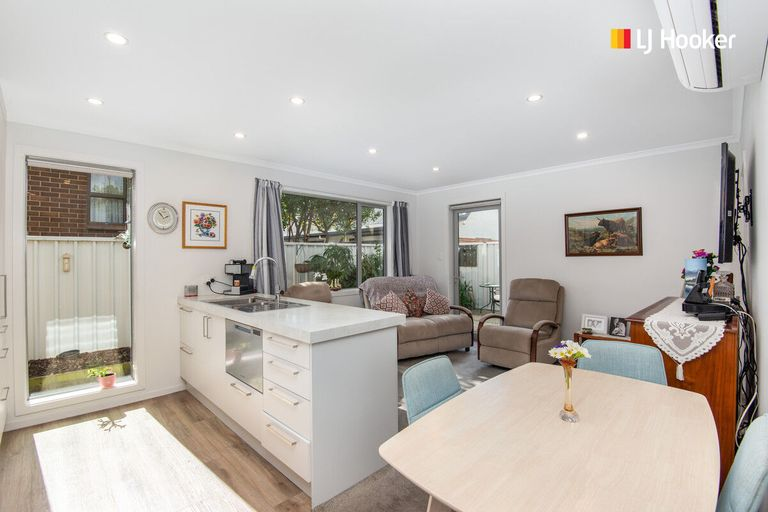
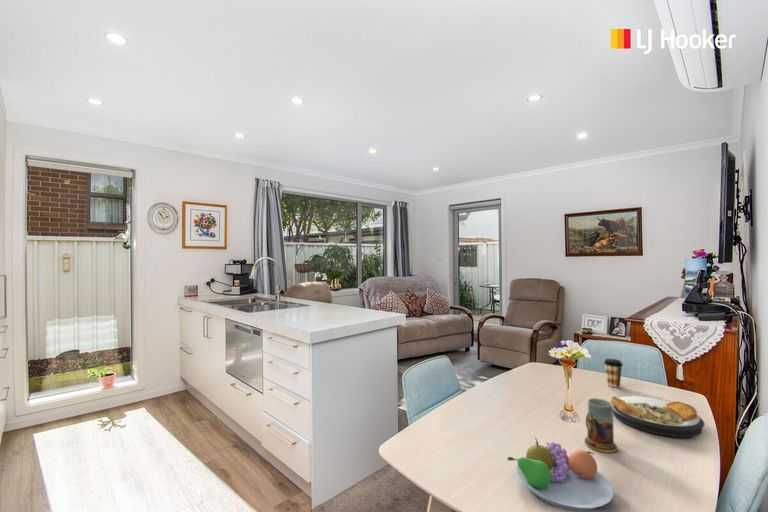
+ fruit bowl [507,437,614,512]
+ mug [584,397,618,454]
+ plate [610,395,705,438]
+ coffee cup [603,358,624,389]
